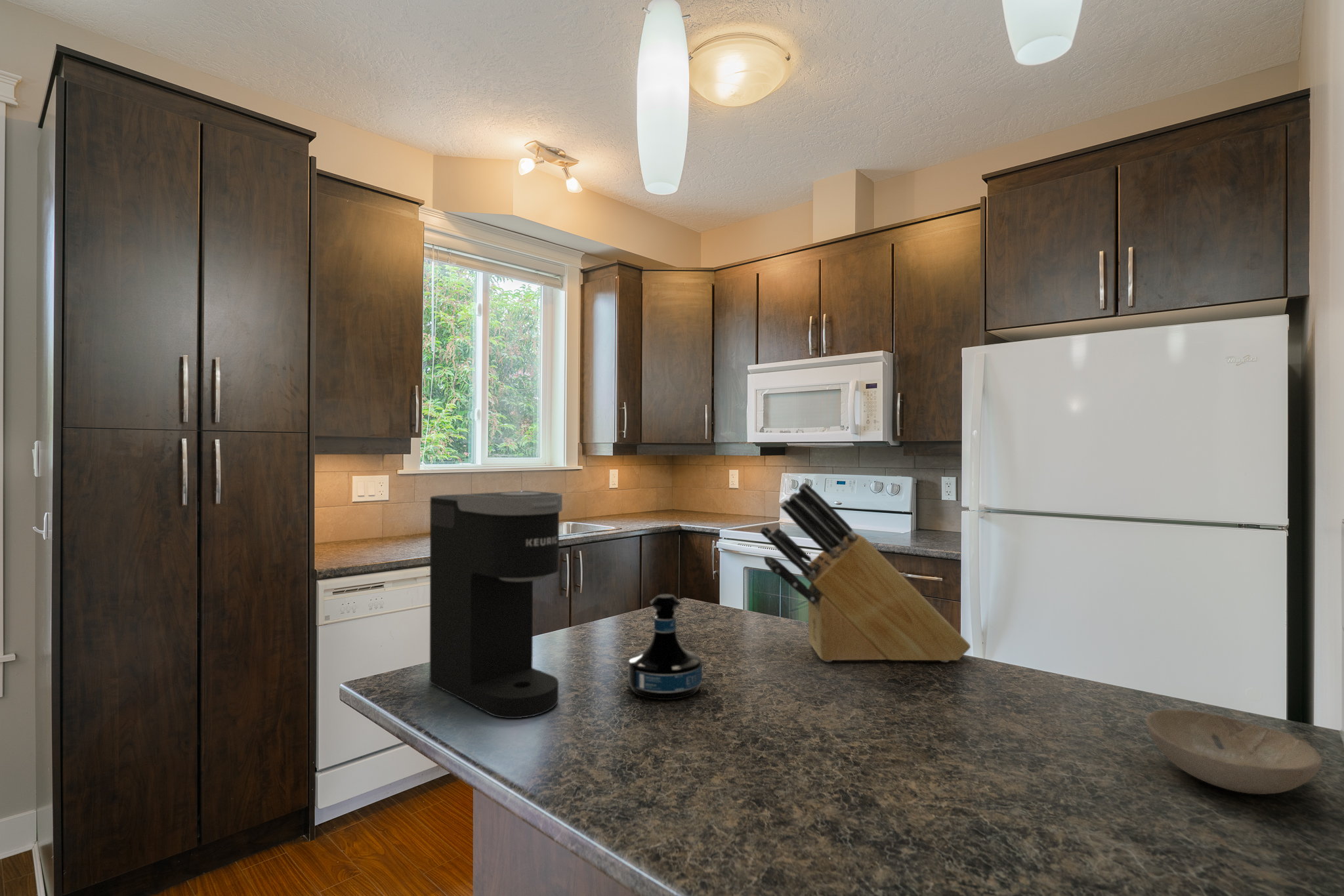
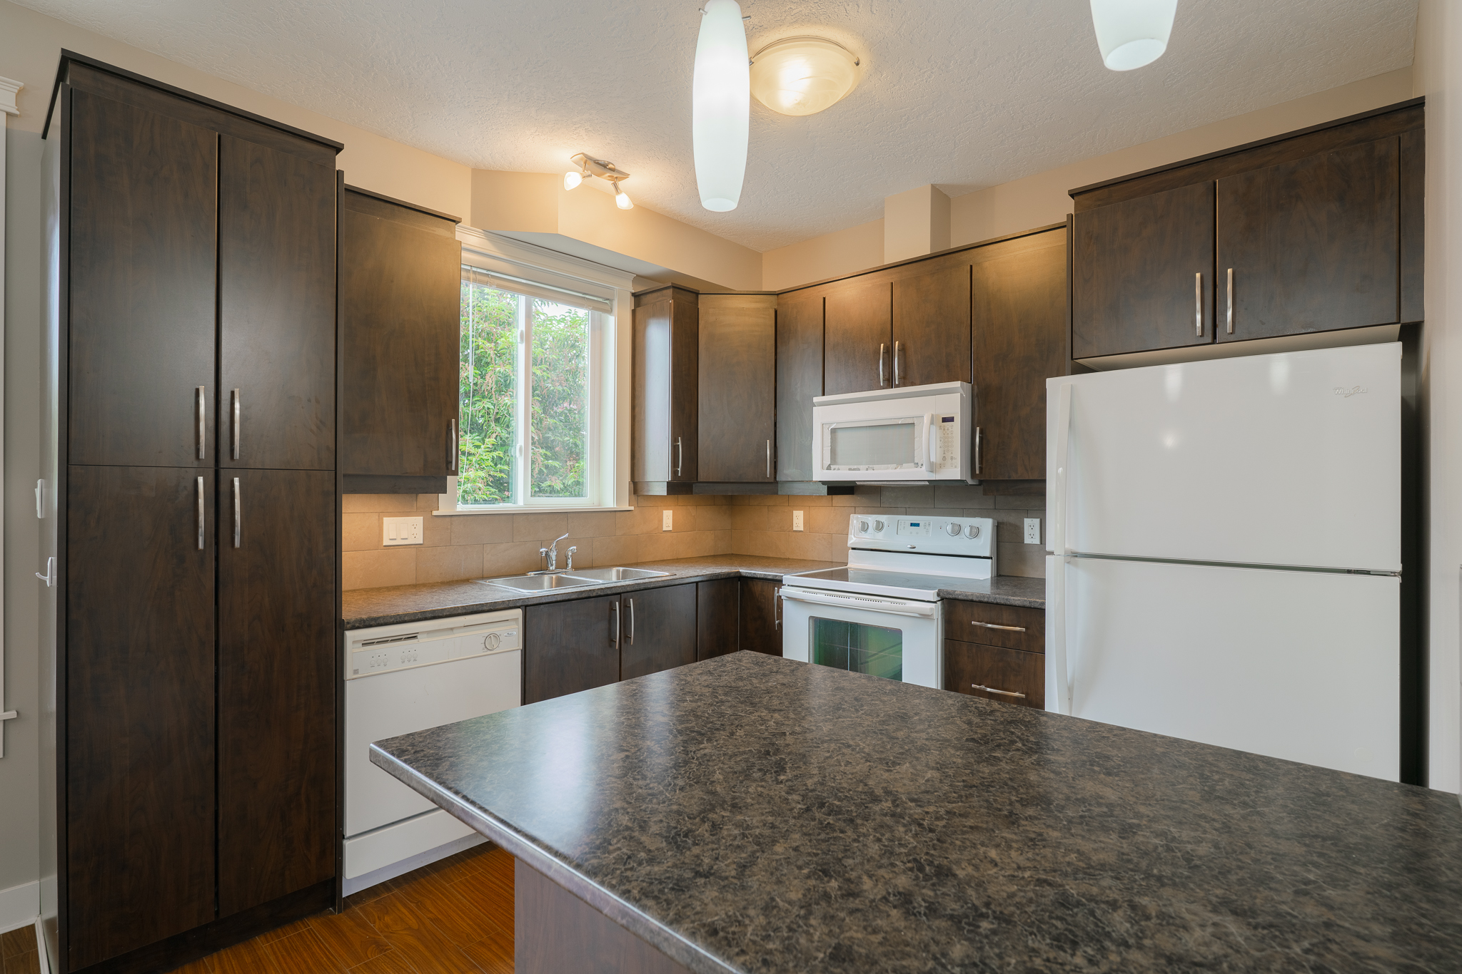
- coffee maker [429,490,563,719]
- bowl [1145,708,1323,795]
- knife block [759,482,971,662]
- tequila bottle [627,594,703,701]
